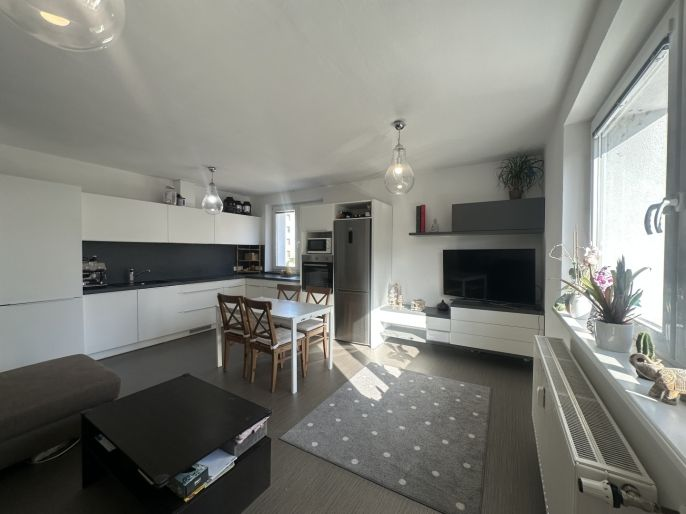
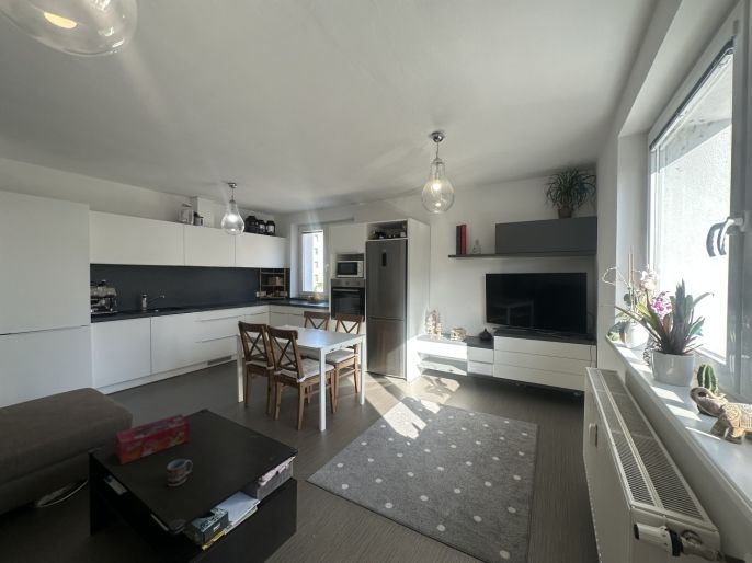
+ tissue box [115,413,191,466]
+ cup [166,458,193,487]
